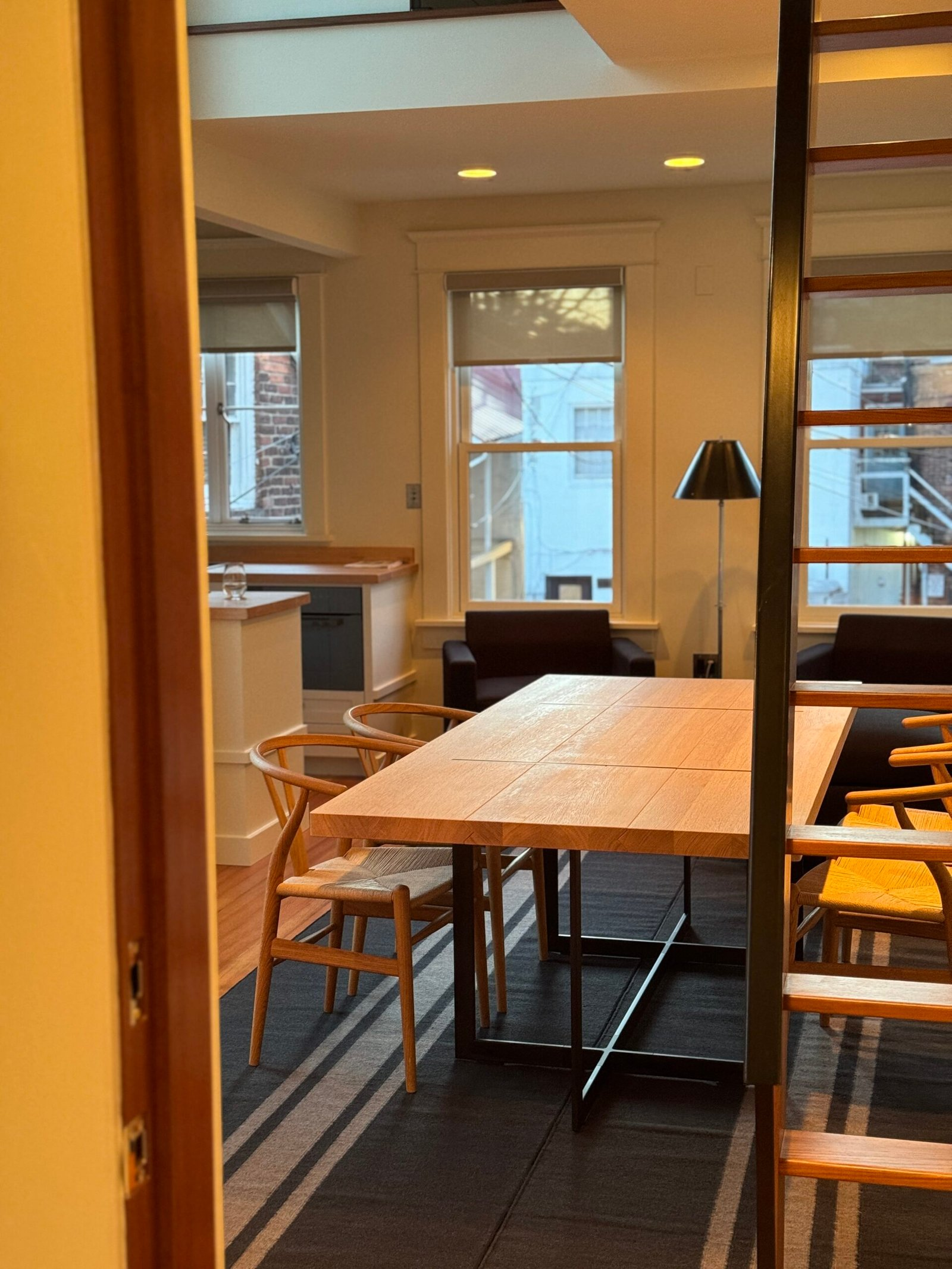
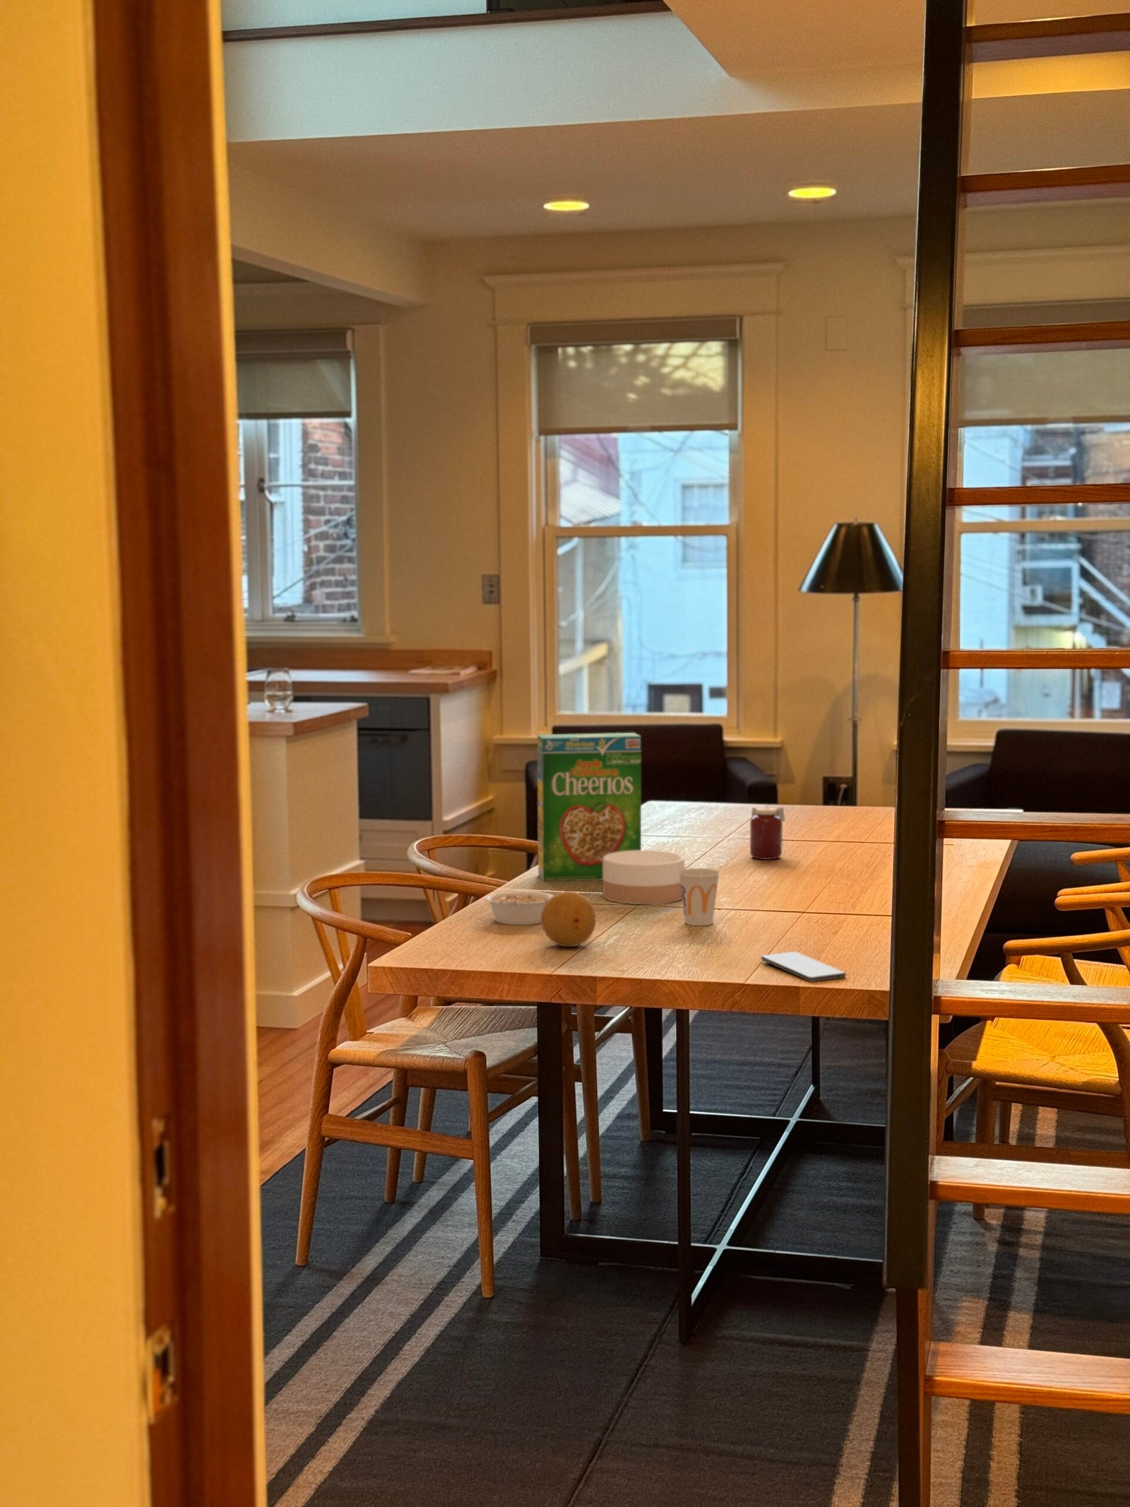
+ fruit [541,891,597,948]
+ smartphone [761,951,846,983]
+ jar [749,806,786,861]
+ bowl [603,850,686,905]
+ legume [484,891,554,925]
+ cup [679,868,720,926]
+ cereal box [537,732,642,881]
